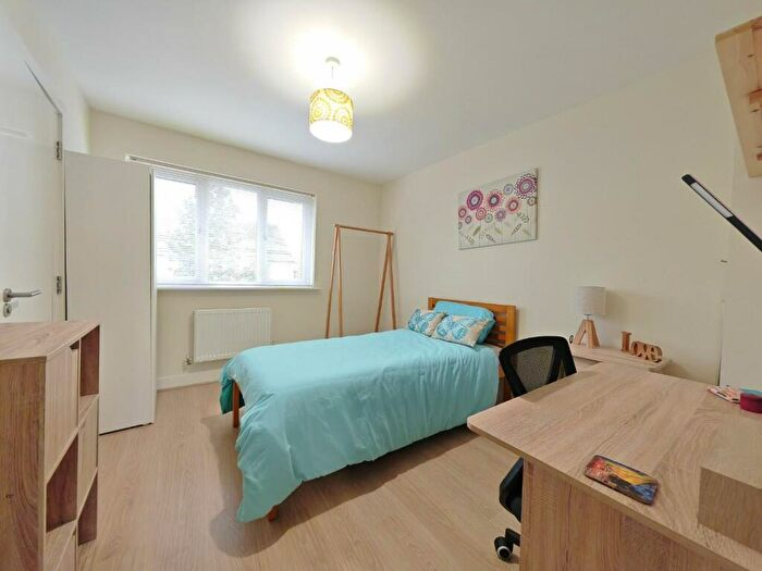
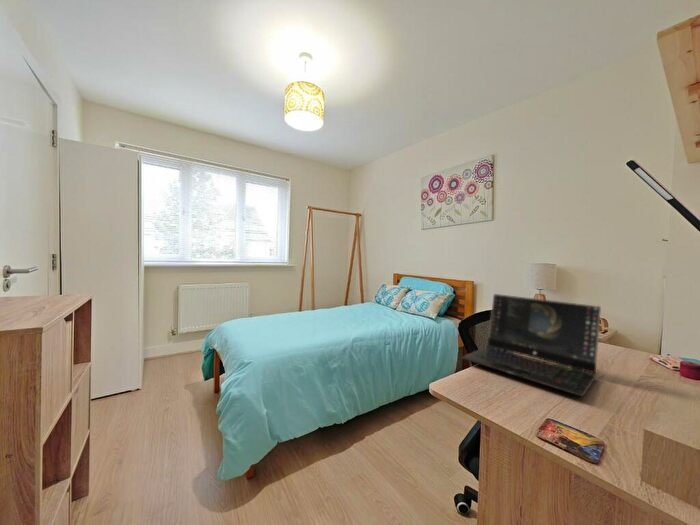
+ laptop computer [461,293,602,397]
